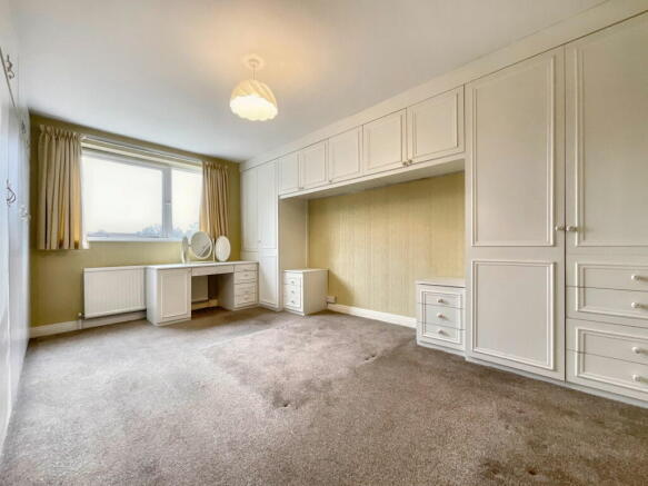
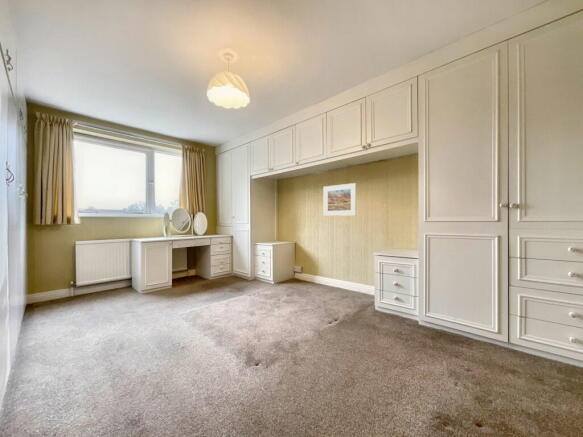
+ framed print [322,182,357,217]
